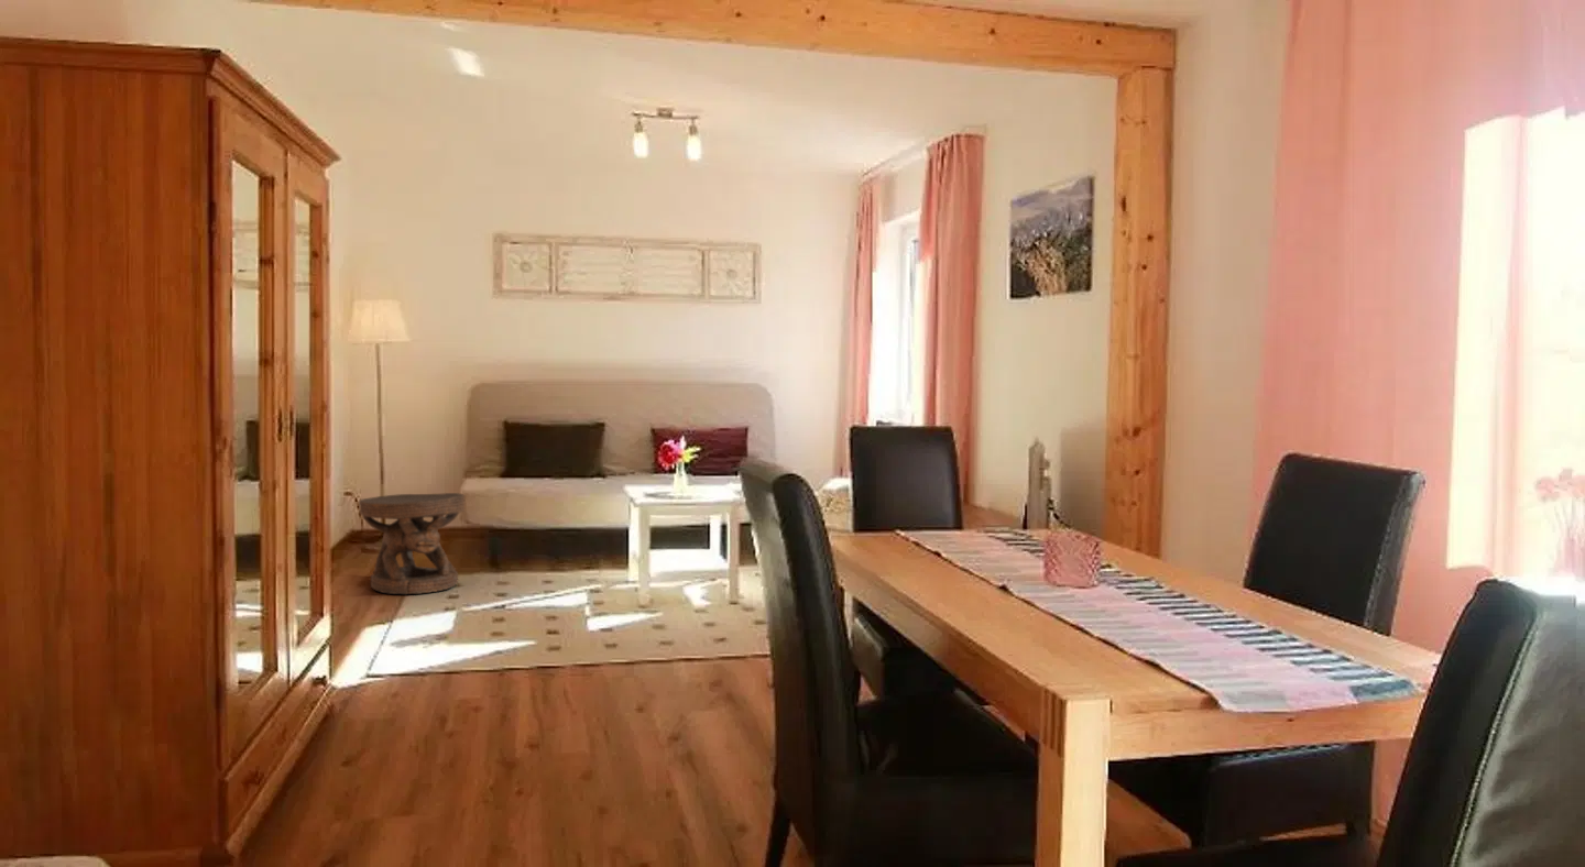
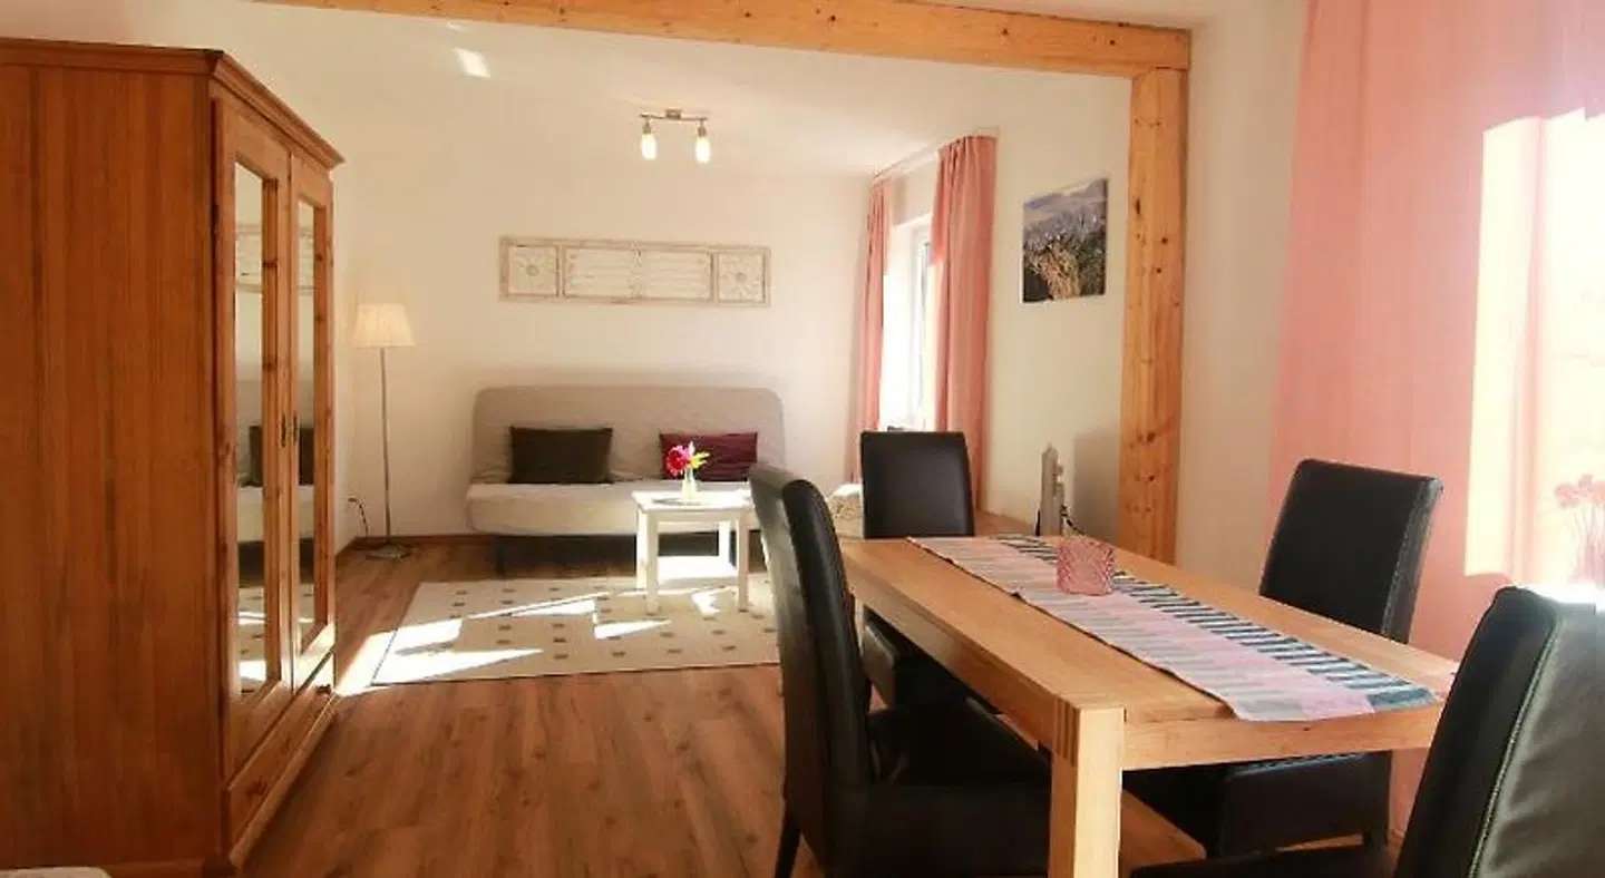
- carved stool [358,492,467,595]
